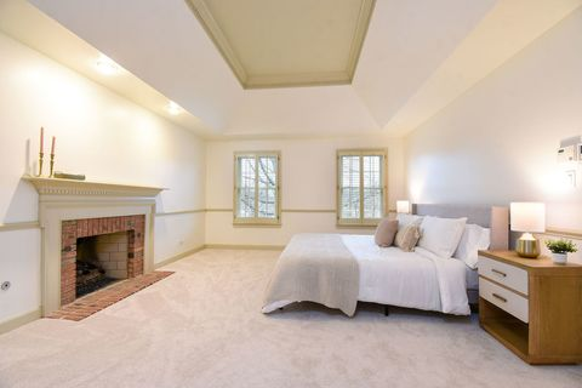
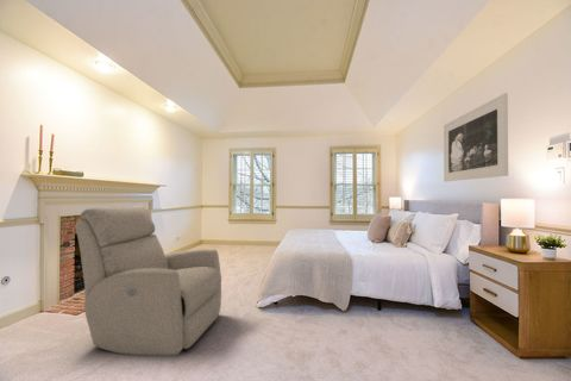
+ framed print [443,92,509,183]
+ chair [74,205,222,356]
